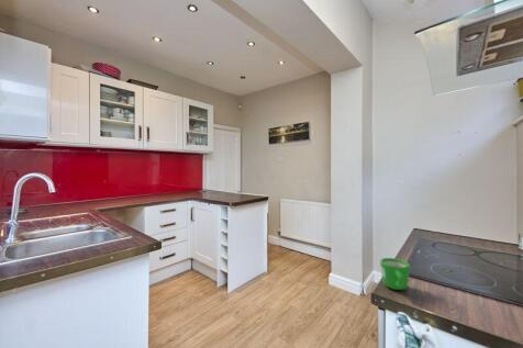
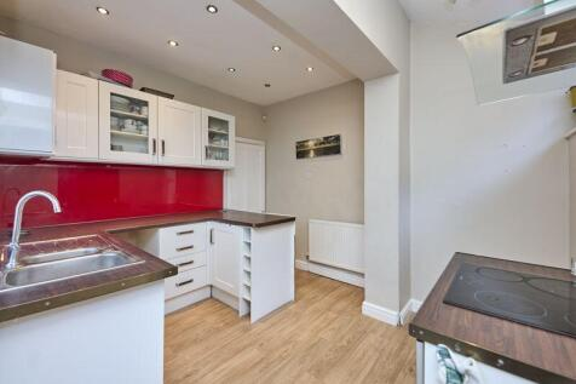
- mug [379,257,411,291]
